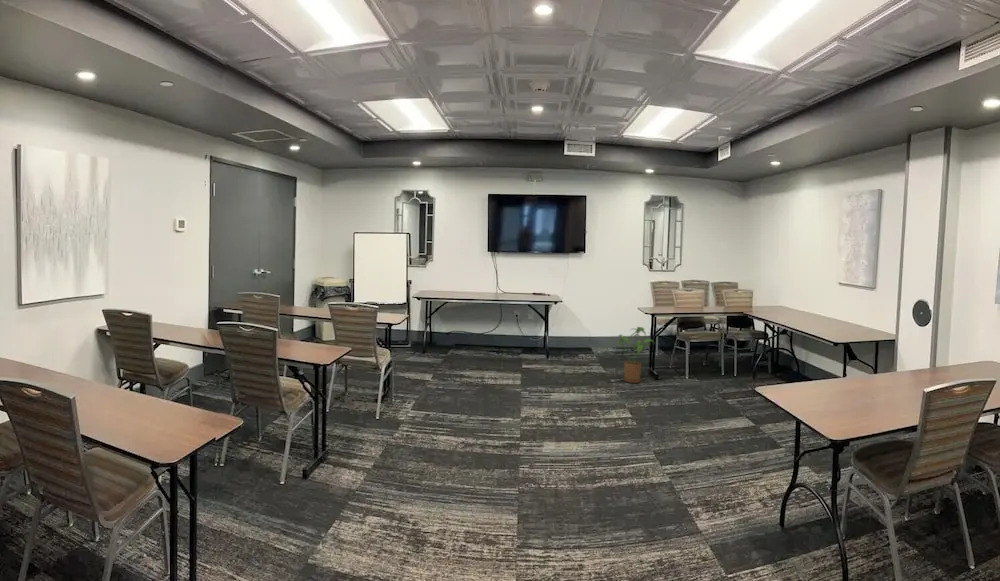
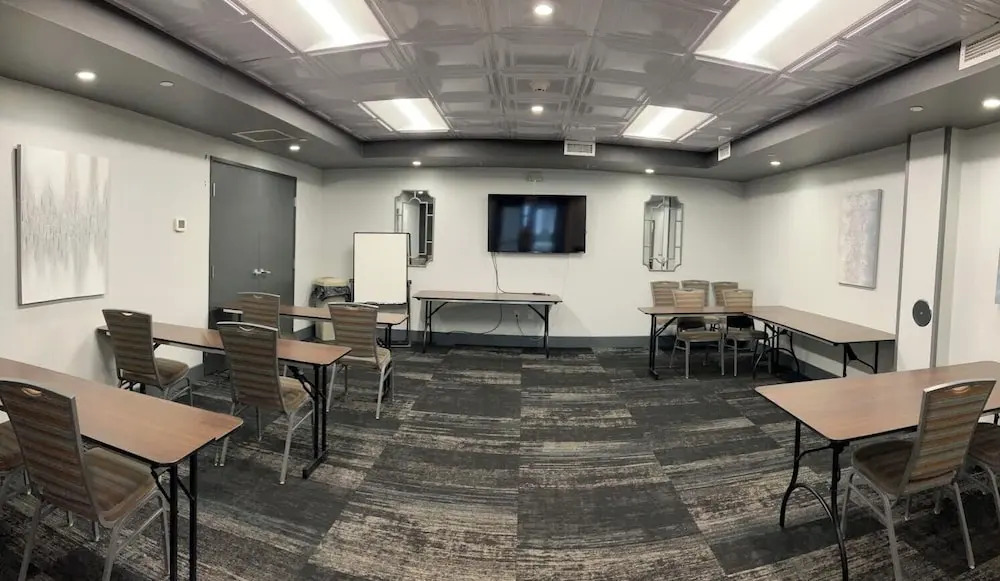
- house plant [617,326,655,384]
